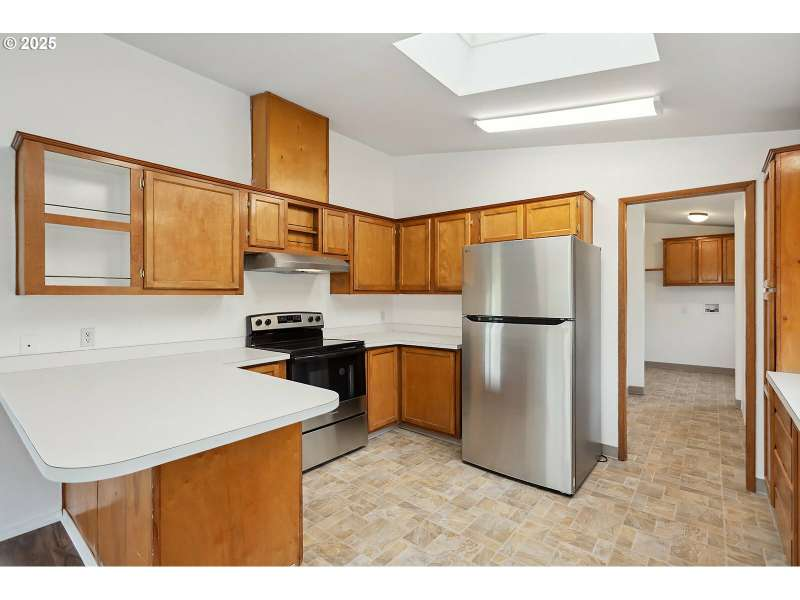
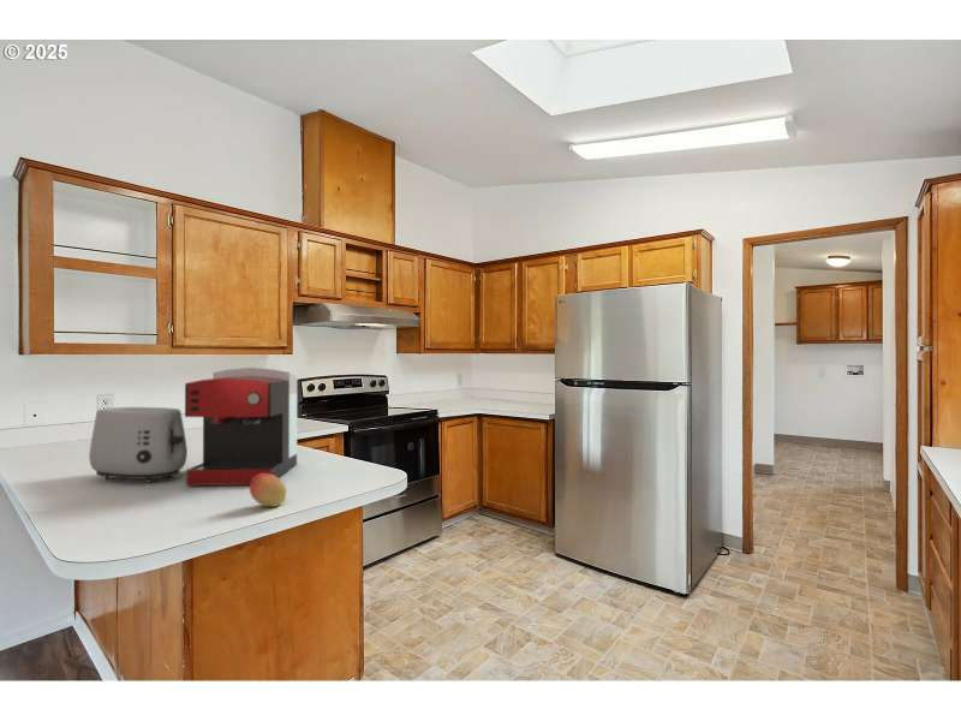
+ coffee maker [184,367,298,487]
+ toaster [88,406,189,484]
+ fruit [249,473,287,507]
